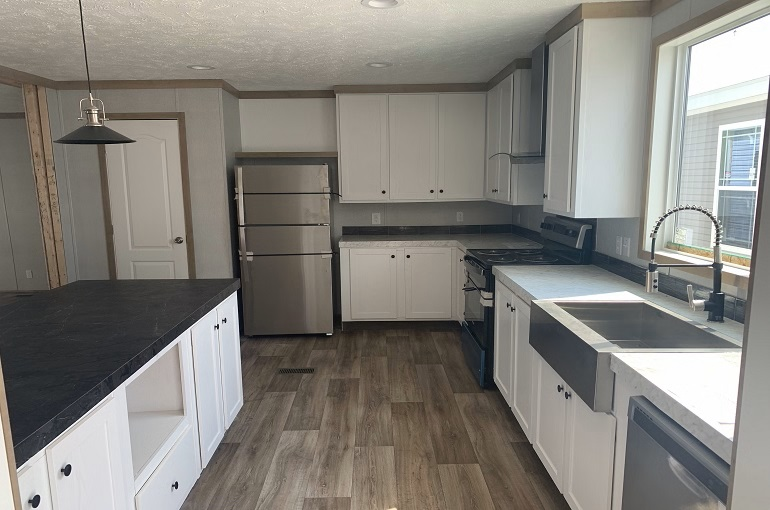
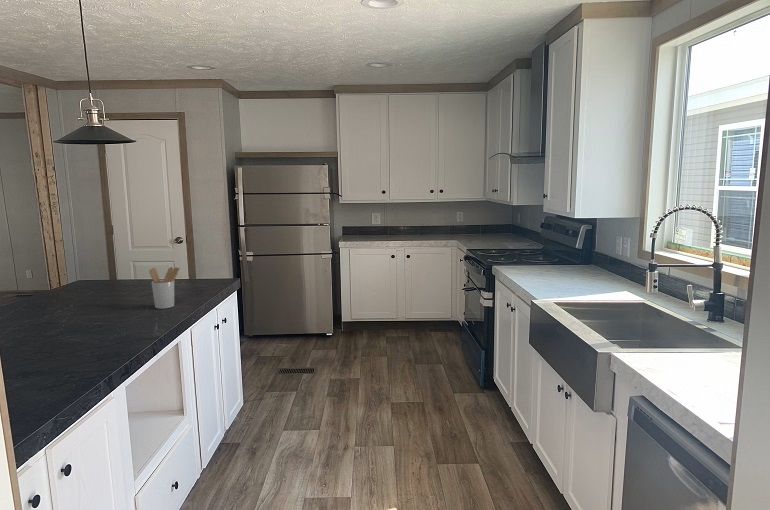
+ utensil holder [148,266,181,310]
